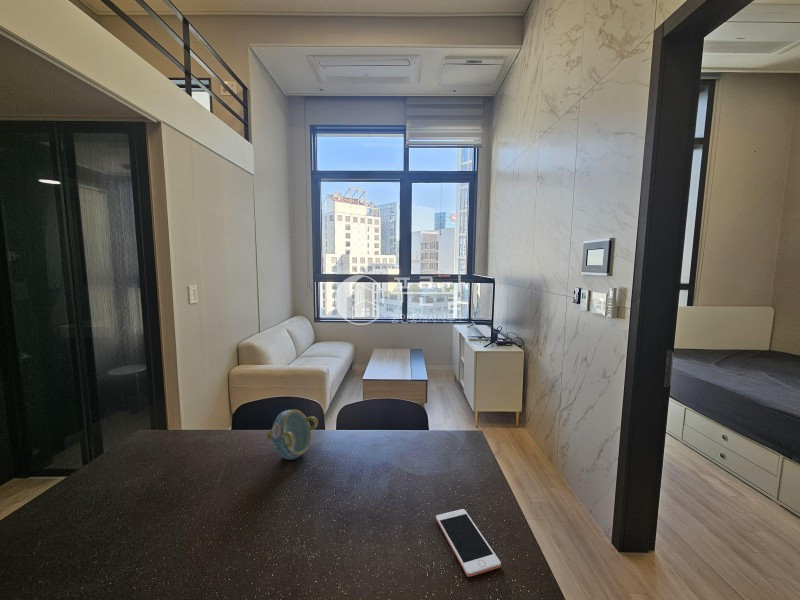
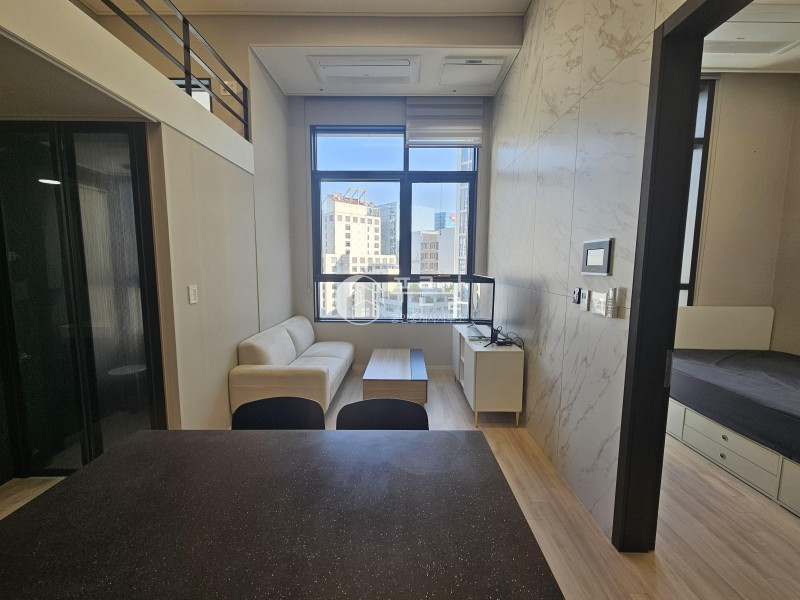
- decorative bowl [266,409,319,461]
- cell phone [435,508,502,578]
